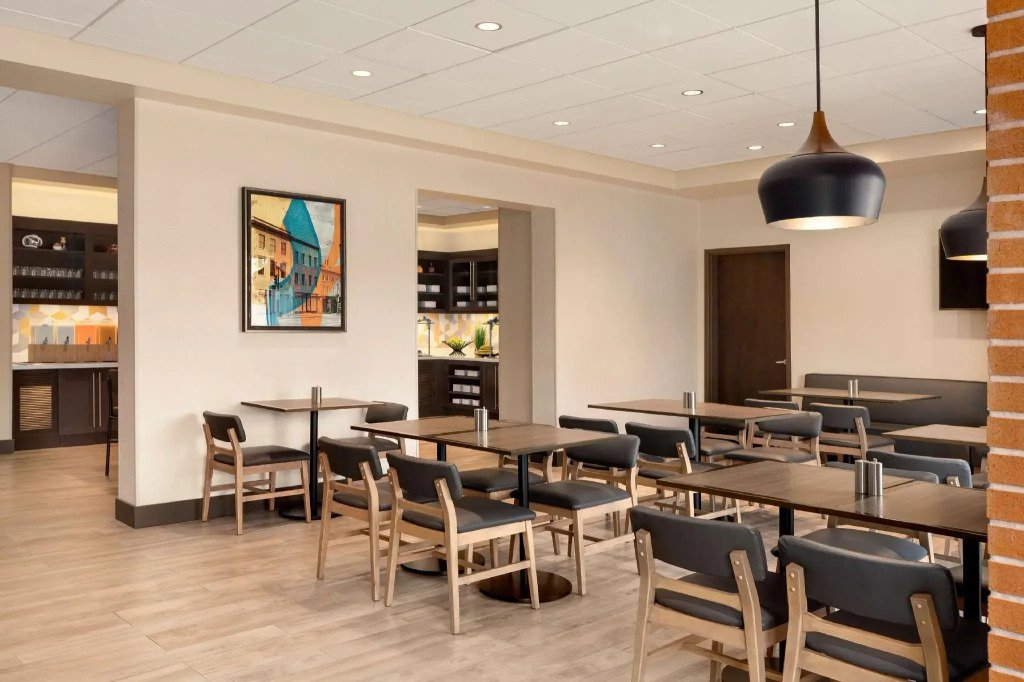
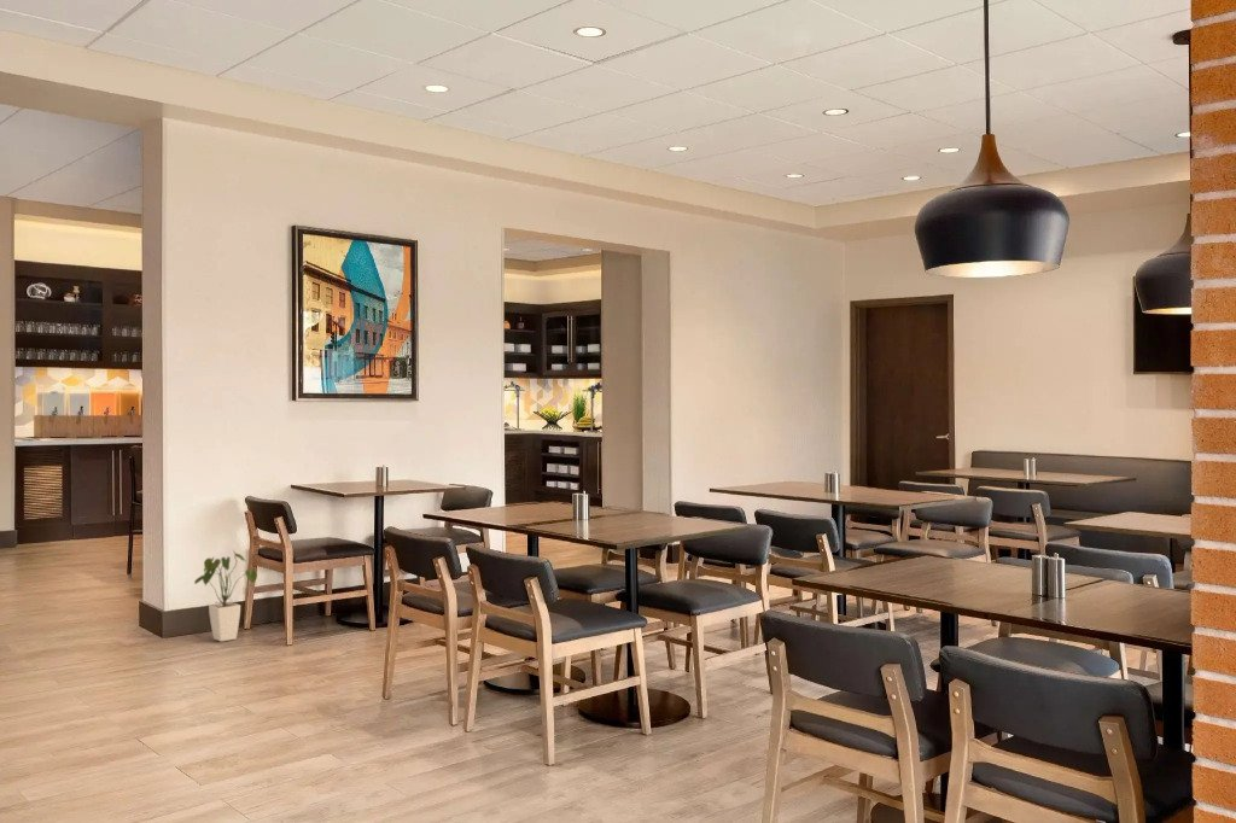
+ house plant [193,549,258,643]
